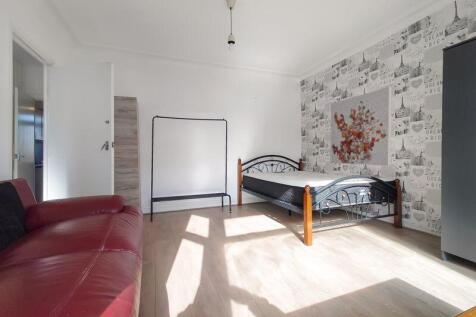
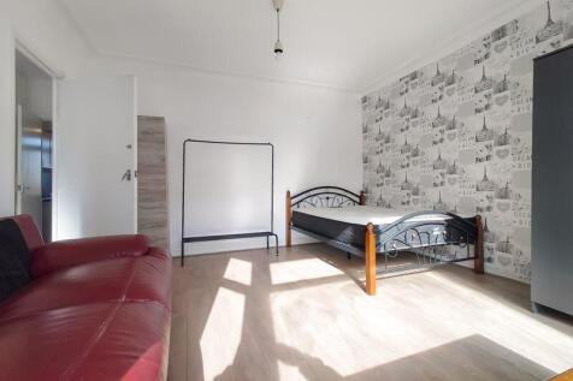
- wall art [329,86,393,166]
